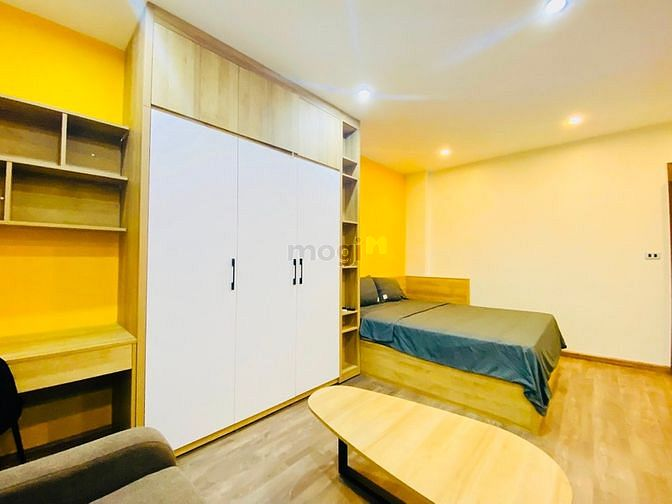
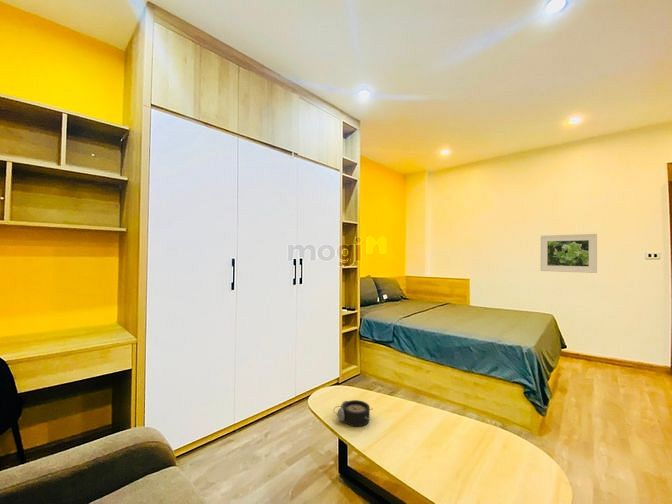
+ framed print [540,233,598,274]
+ alarm clock [332,399,372,427]
